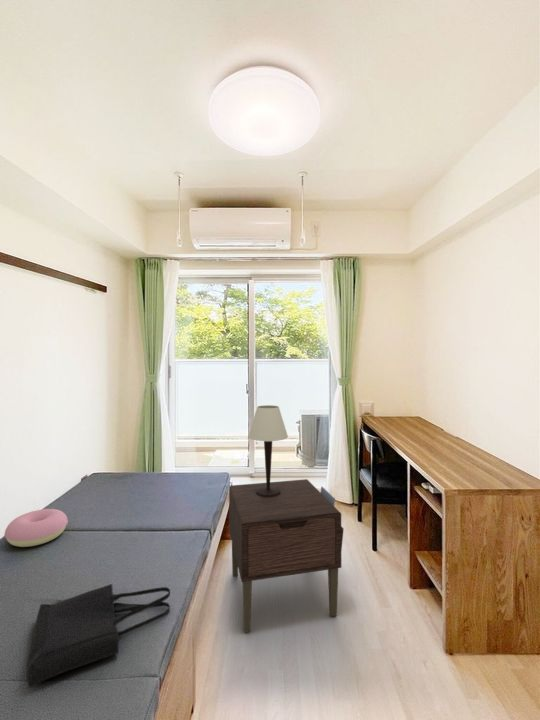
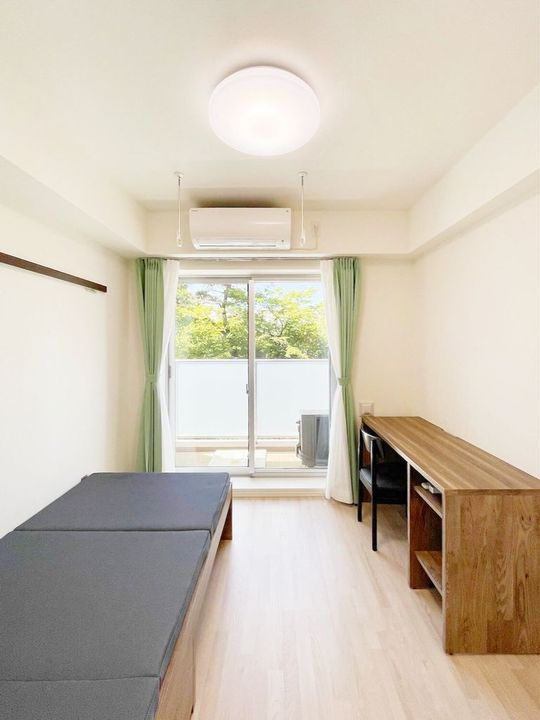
- nightstand [228,478,345,633]
- tote bag [25,583,171,688]
- table lamp [247,404,289,497]
- cushion [3,508,69,548]
